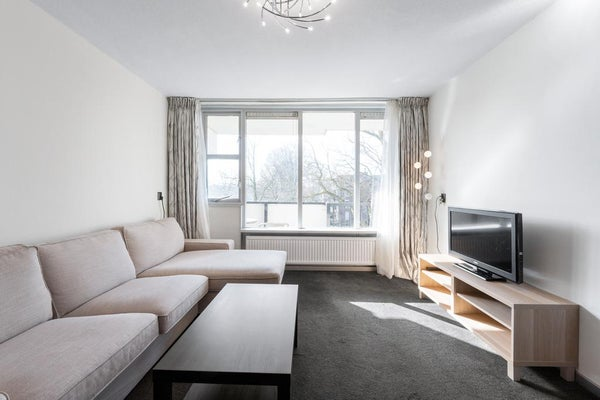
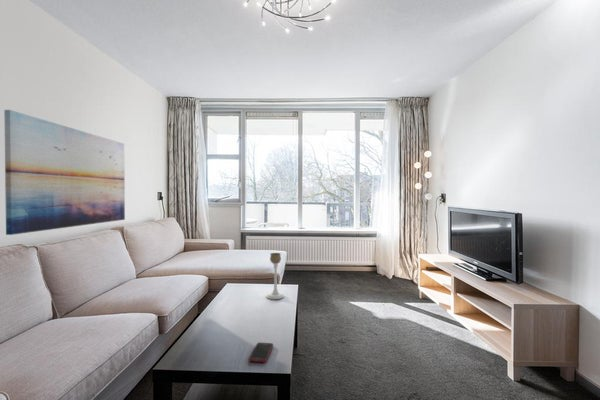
+ candle holder [266,252,285,300]
+ cell phone [248,341,274,363]
+ wall art [3,109,126,236]
